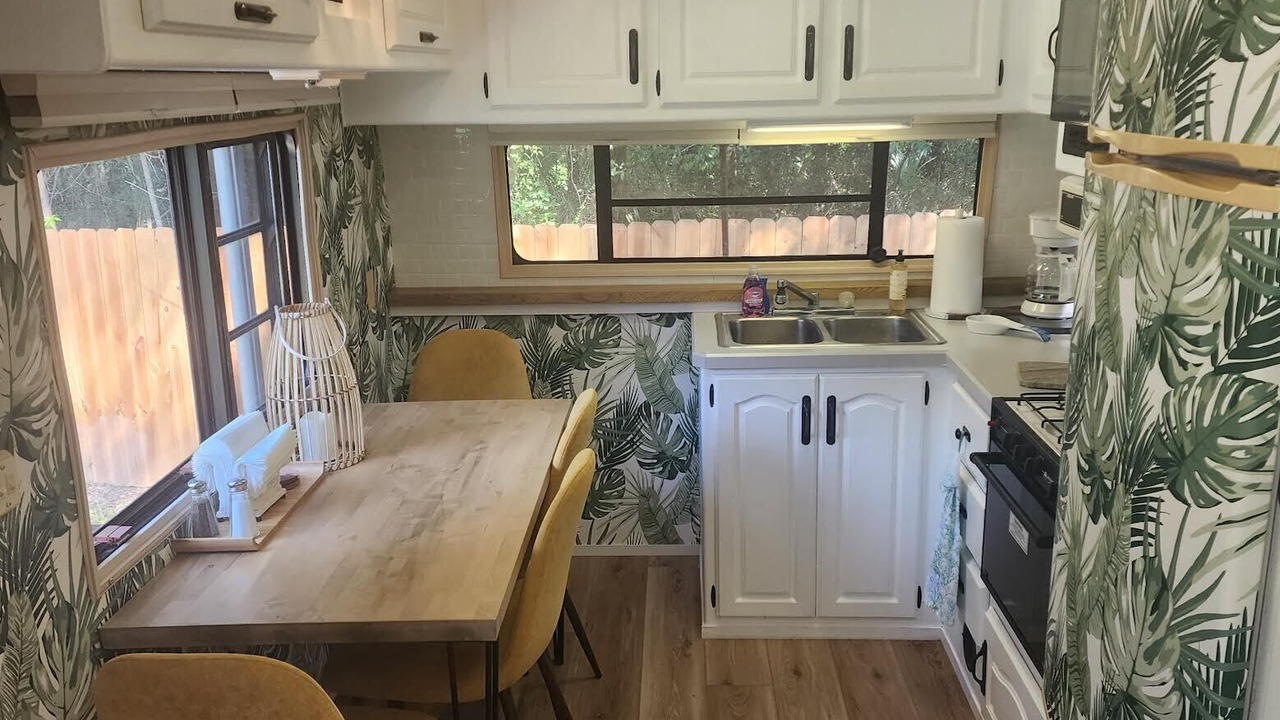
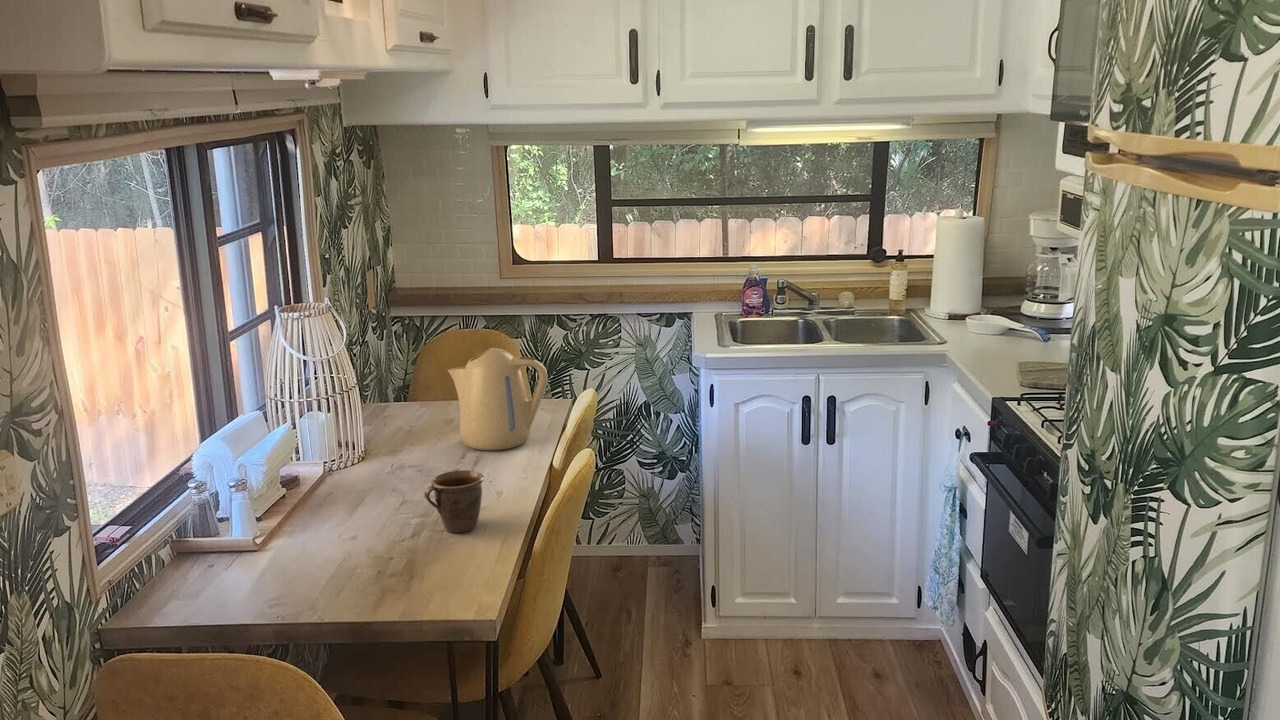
+ kettle [447,347,549,451]
+ mug [424,469,485,534]
